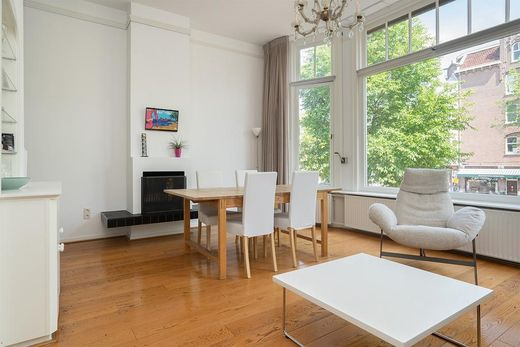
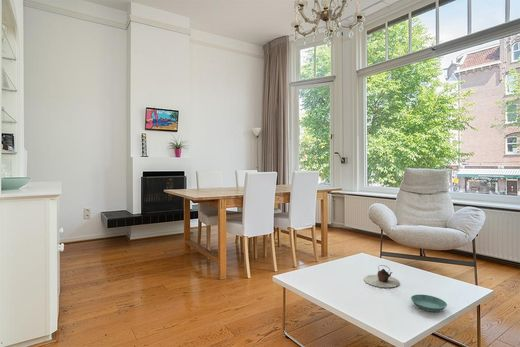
+ saucer [410,294,448,313]
+ teapot [363,264,401,288]
